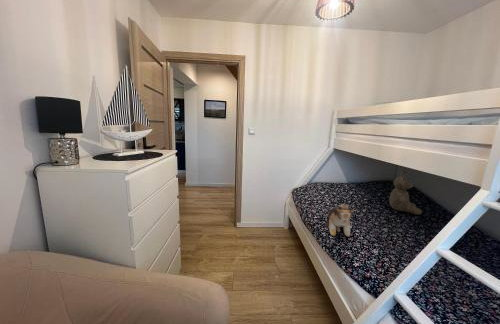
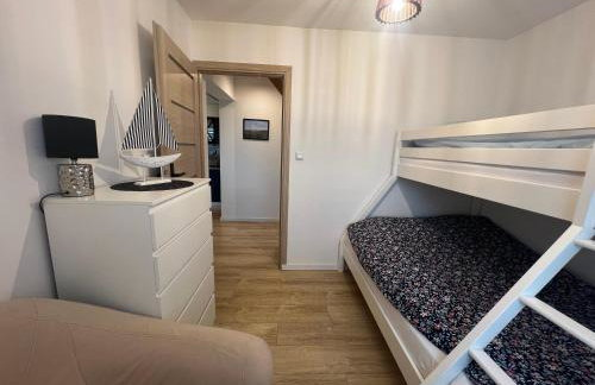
- plush toy [326,203,356,237]
- teddy bear [388,172,423,216]
